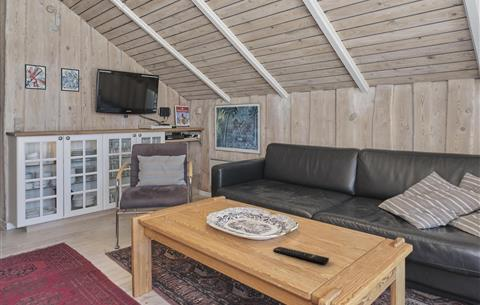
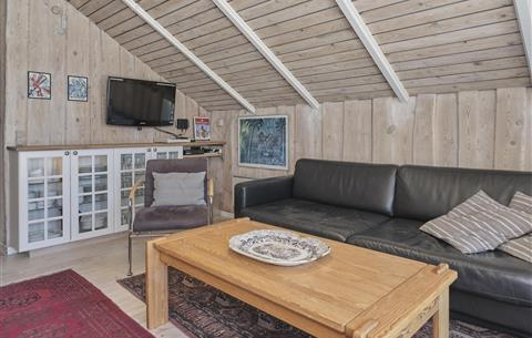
- remote control [272,246,330,265]
